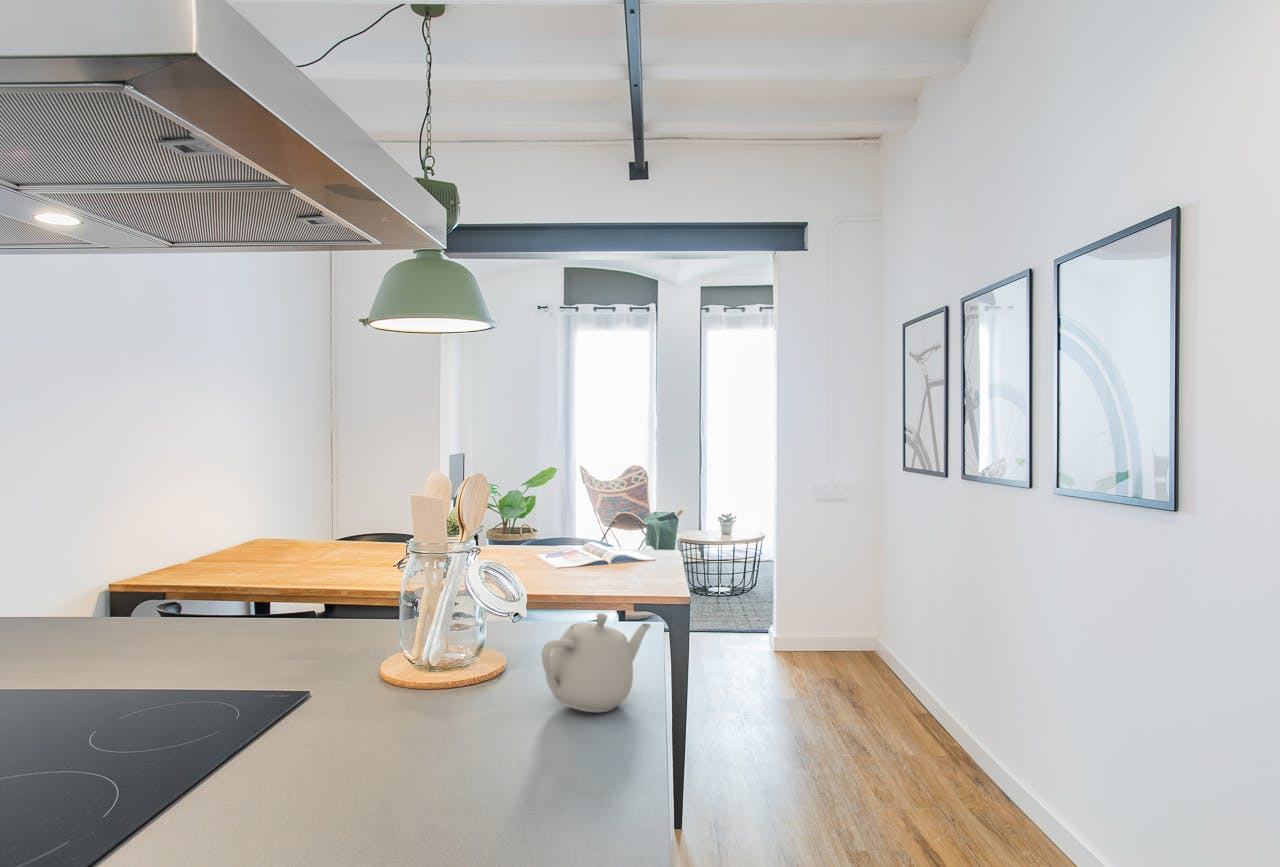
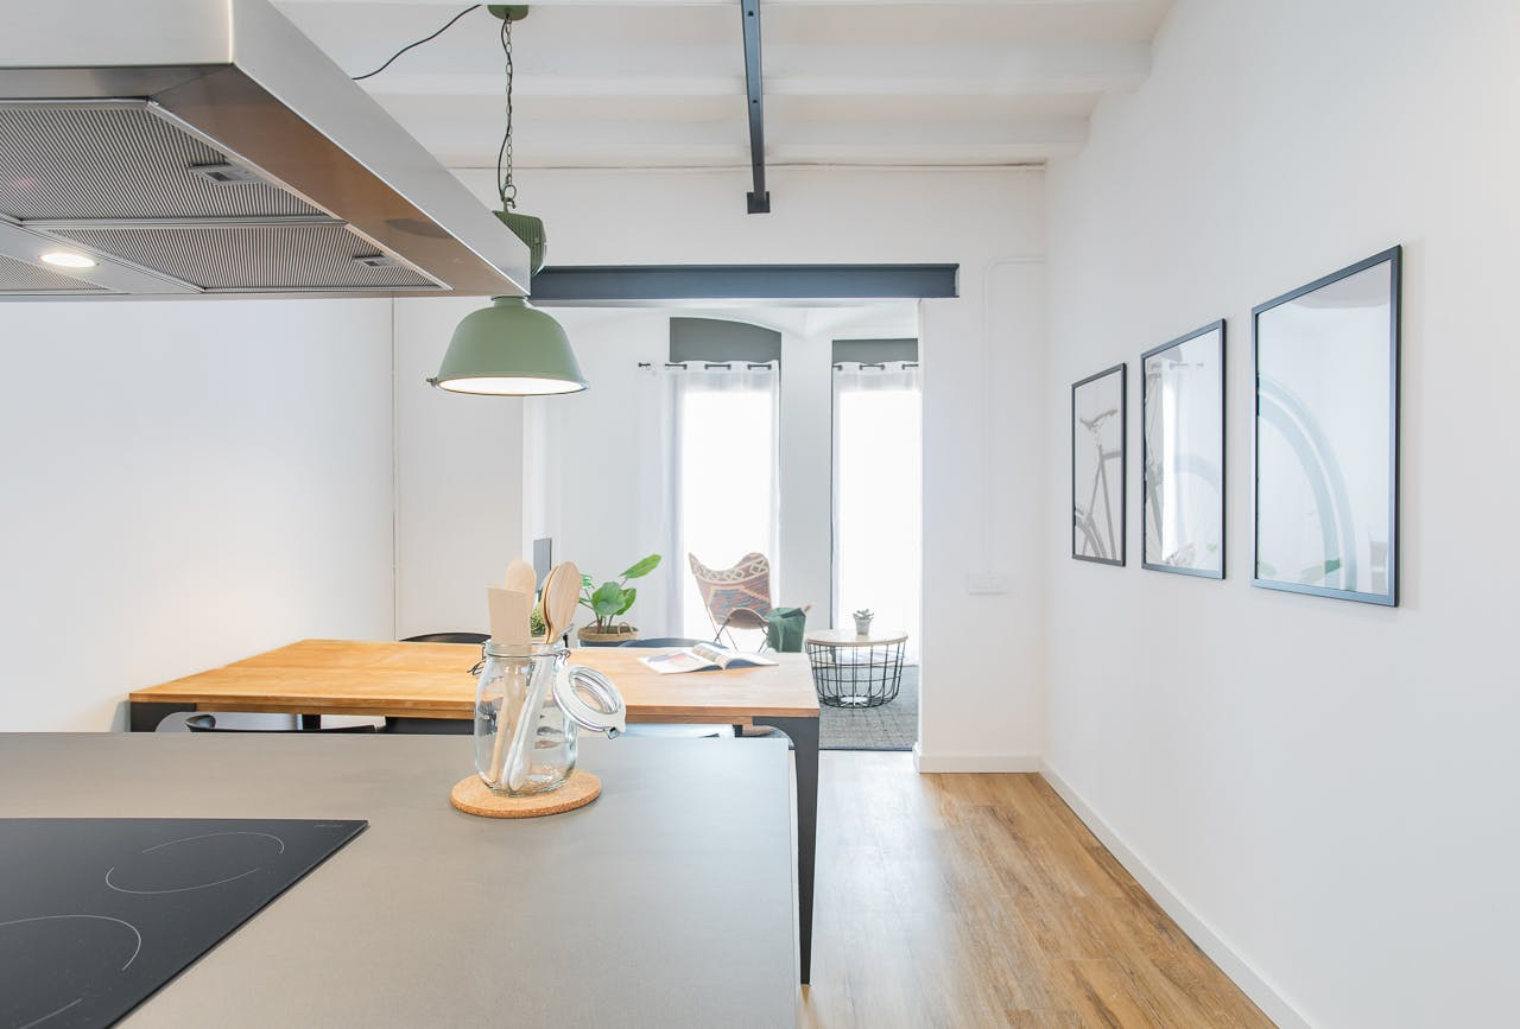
- teapot [541,612,652,713]
